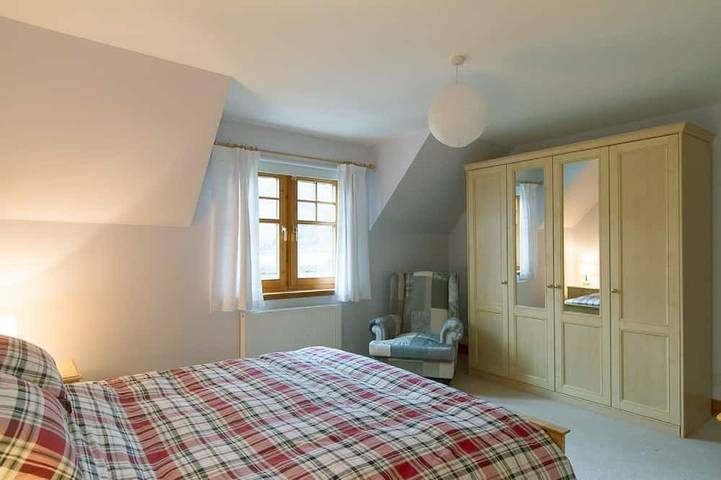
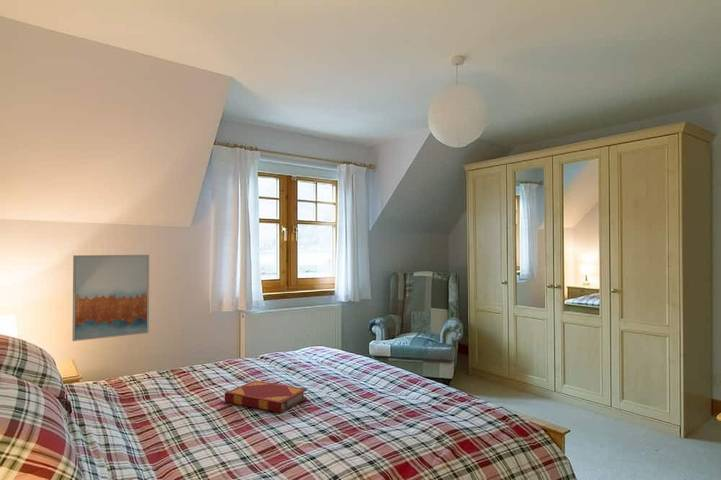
+ wall art [71,254,150,342]
+ hardback book [224,380,308,414]
